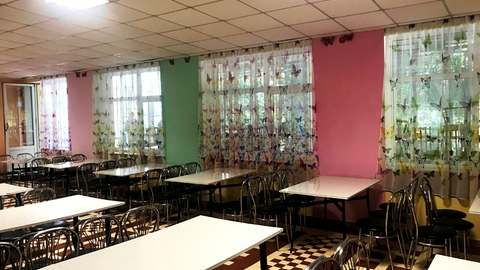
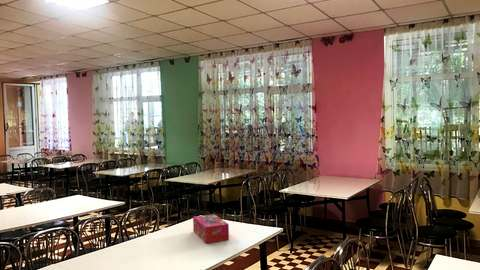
+ tissue box [192,213,230,244]
